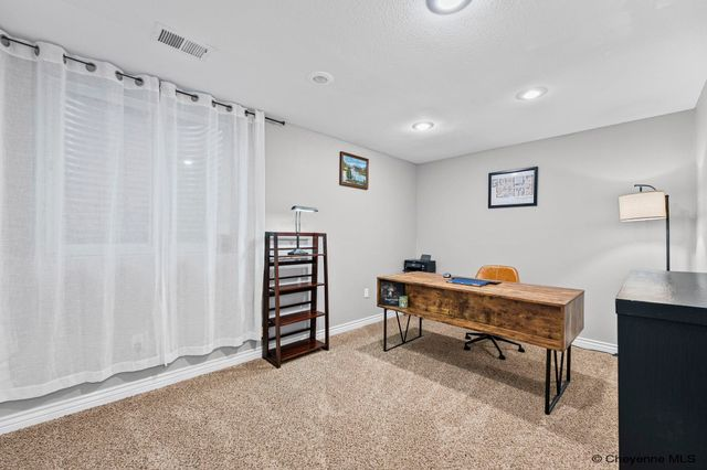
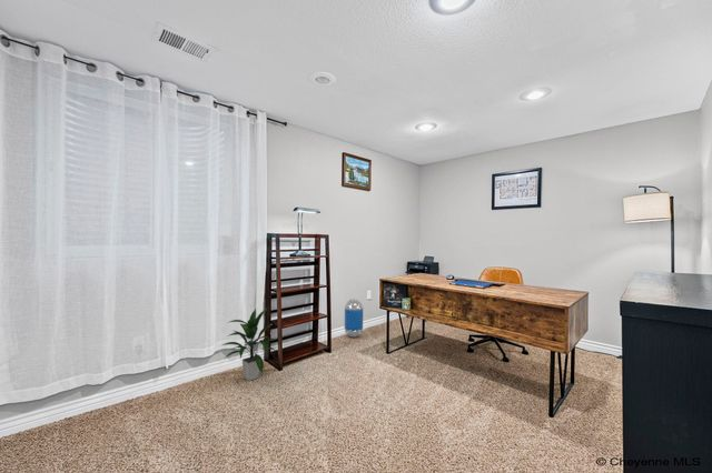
+ indoor plant [221,308,278,382]
+ trash can [344,298,364,339]
